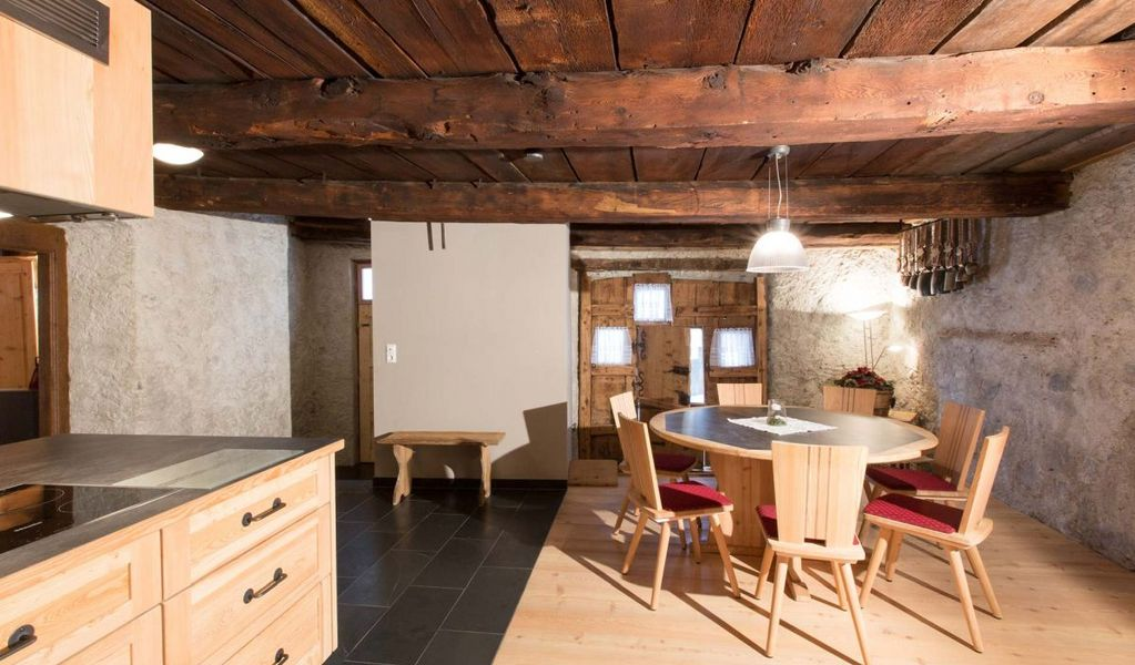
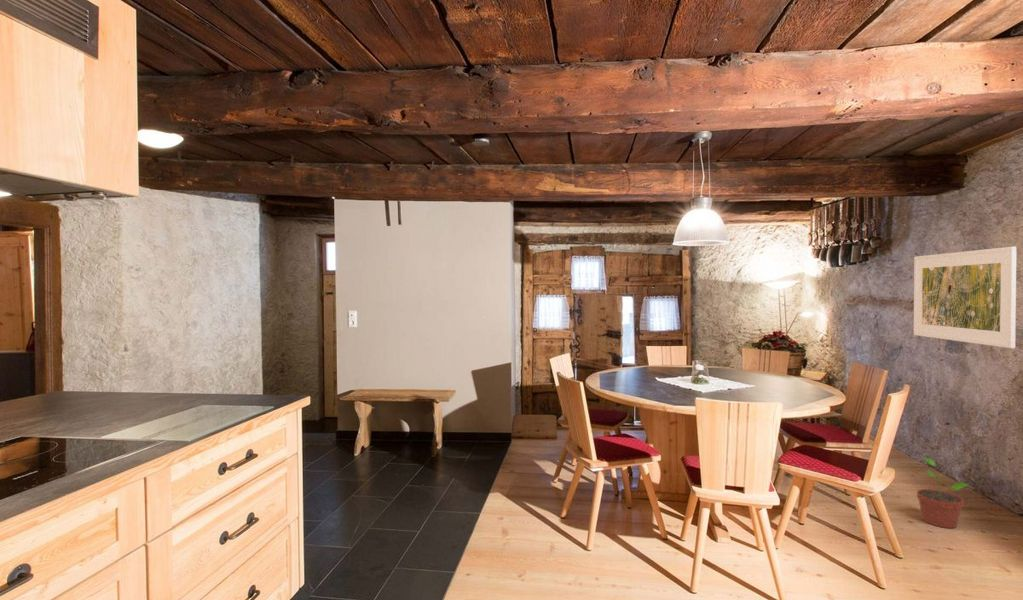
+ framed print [913,246,1018,349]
+ potted plant [916,456,970,529]
